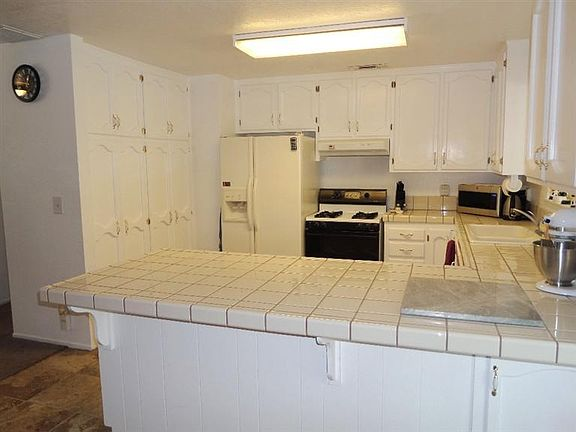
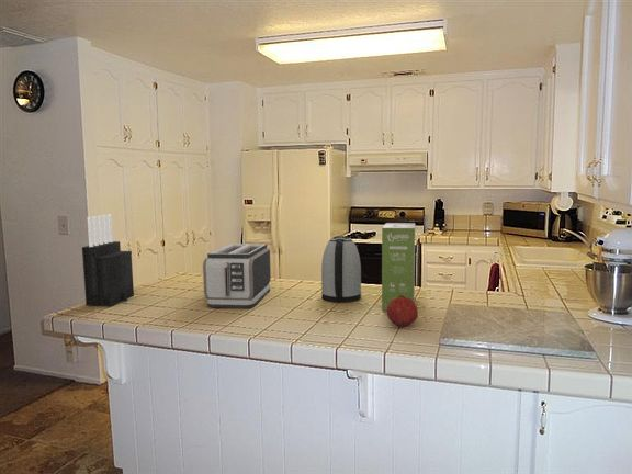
+ fruit [386,295,419,327]
+ food box [381,222,416,312]
+ kettle [320,235,362,304]
+ toaster [202,242,272,309]
+ knife block [81,213,135,307]
